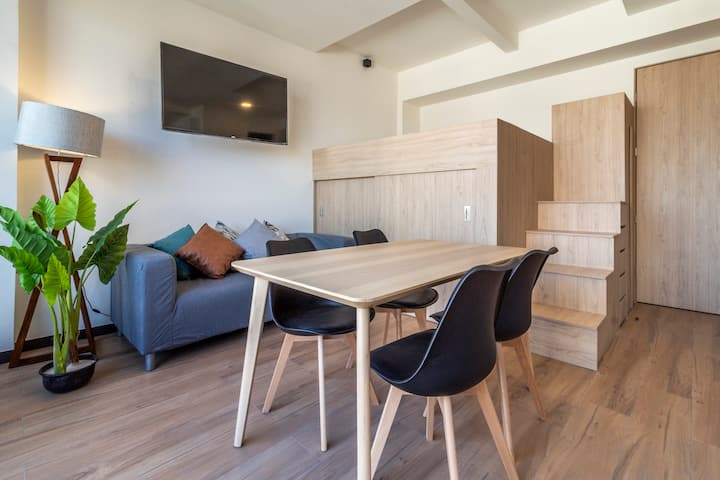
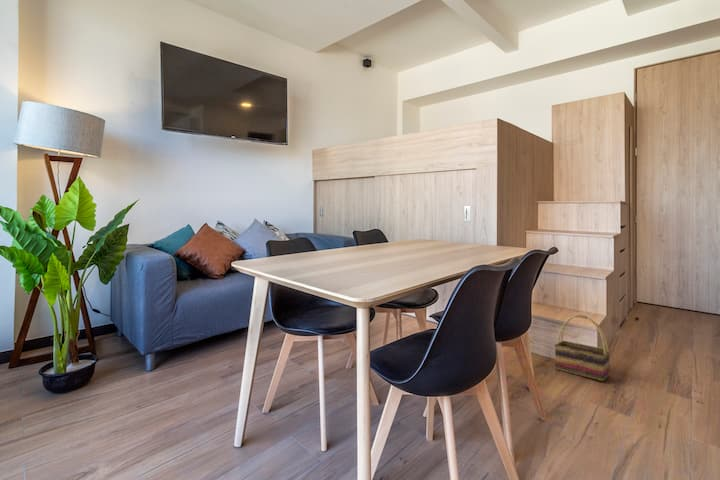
+ basket [553,314,611,382]
